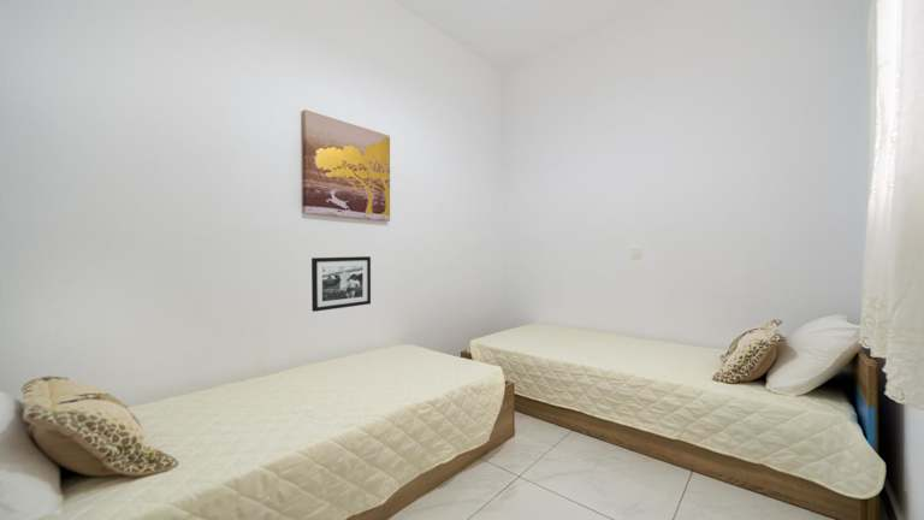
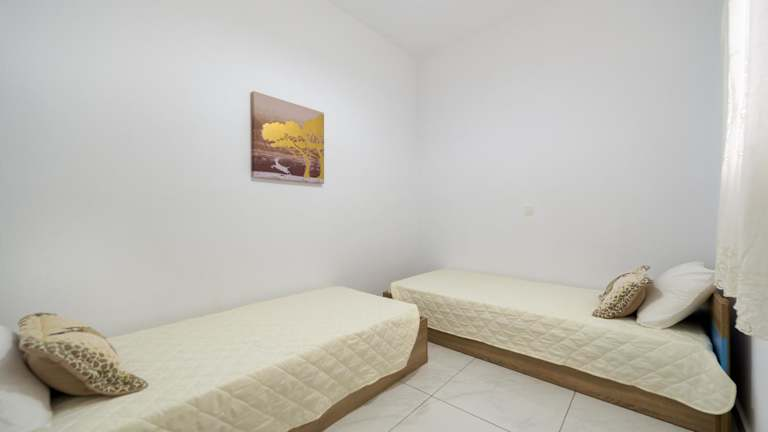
- picture frame [310,255,372,313]
